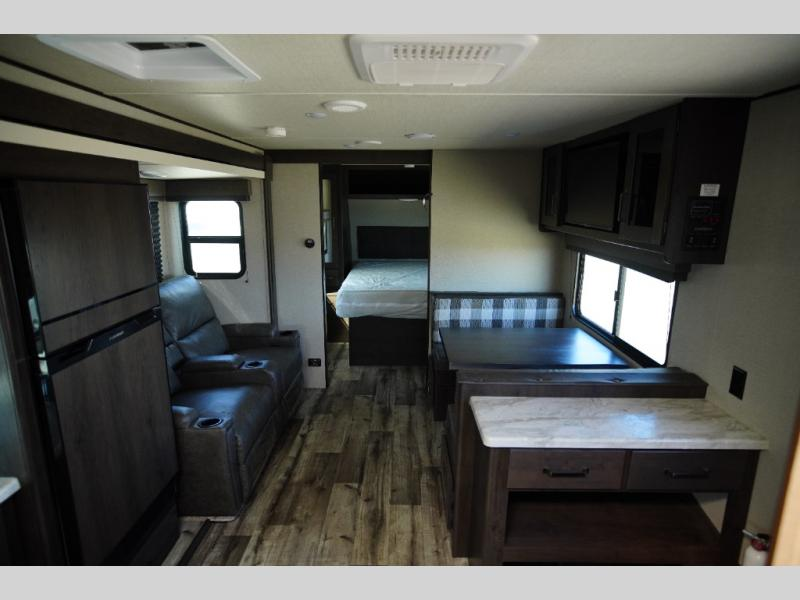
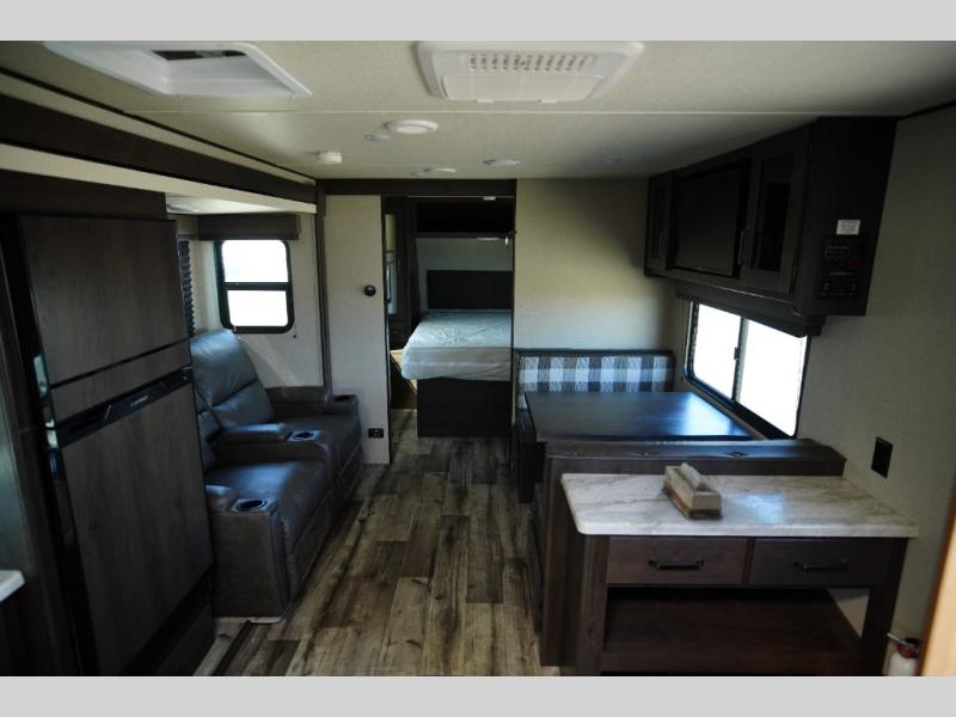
+ mortar and pestle [661,461,724,521]
